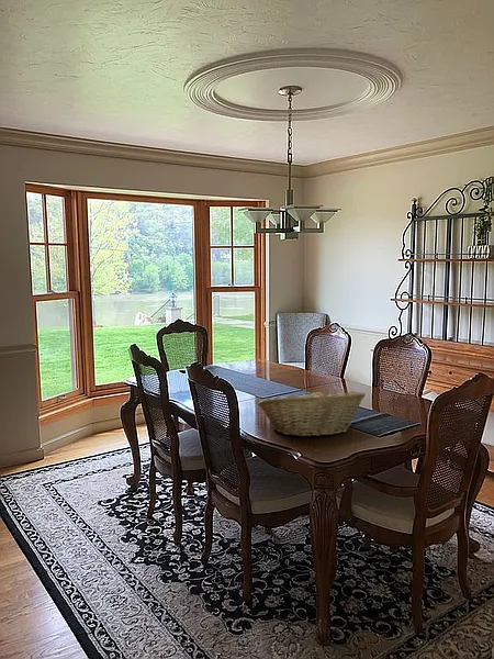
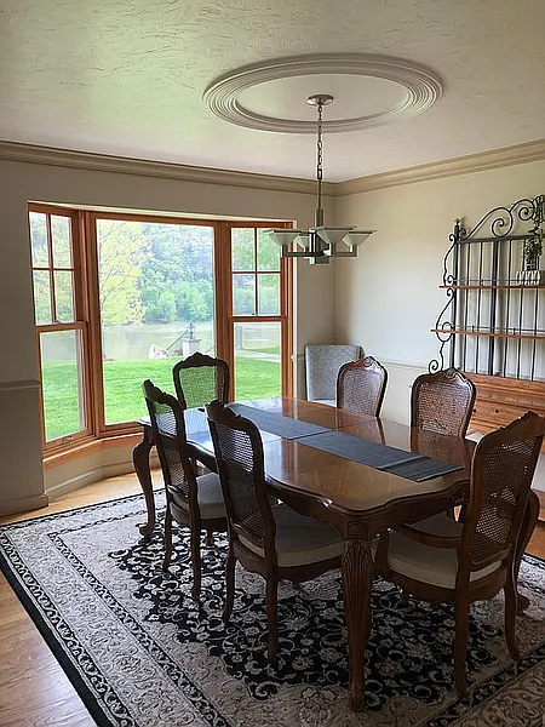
- fruit basket [256,388,367,438]
